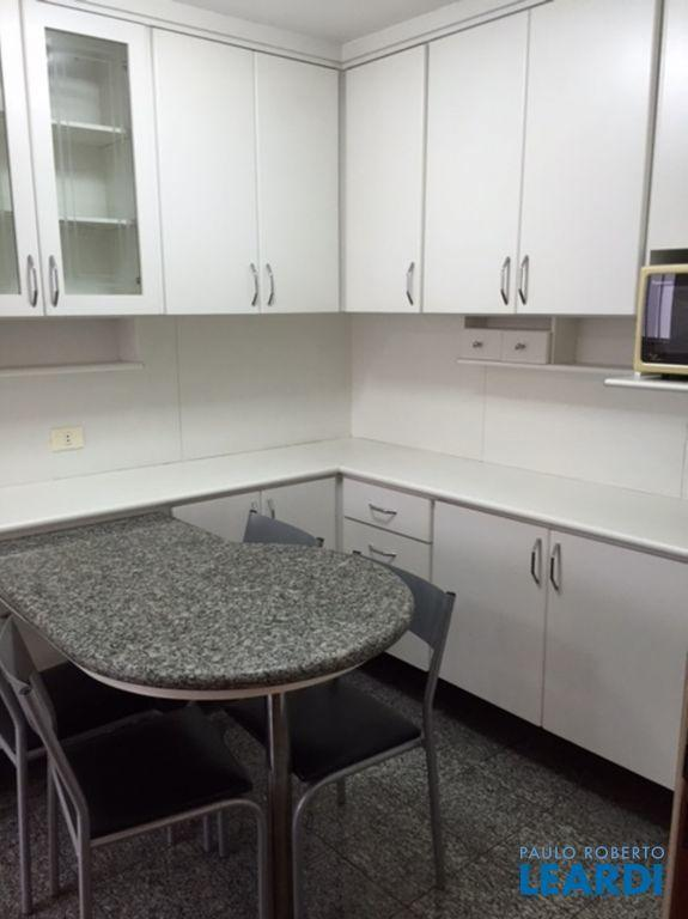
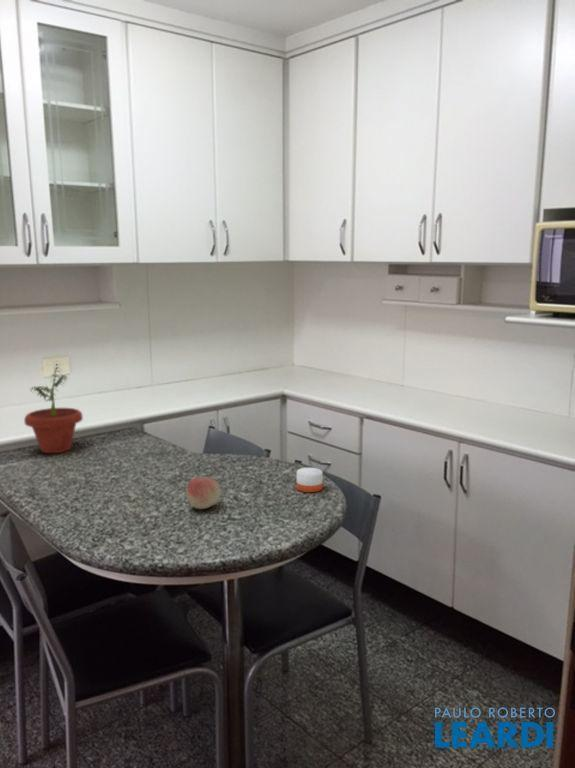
+ candle [296,467,324,493]
+ fruit [185,476,222,510]
+ potted plant [23,363,84,454]
